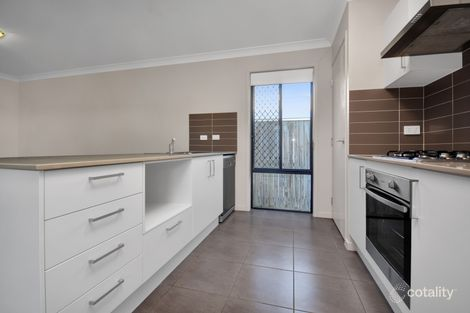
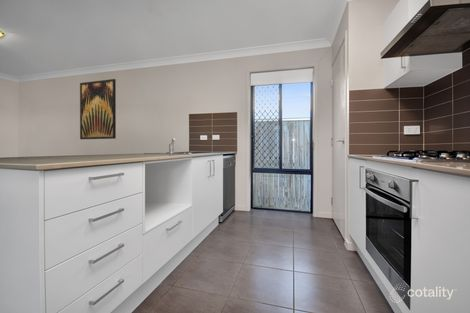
+ wall art [79,78,117,140]
